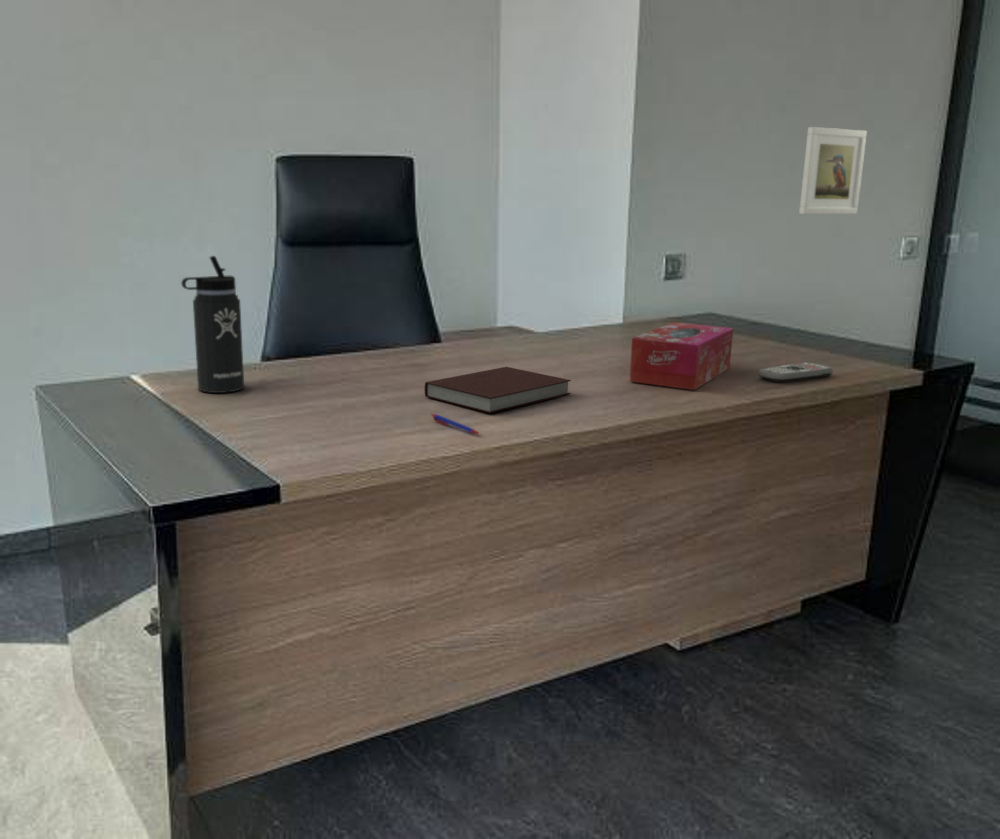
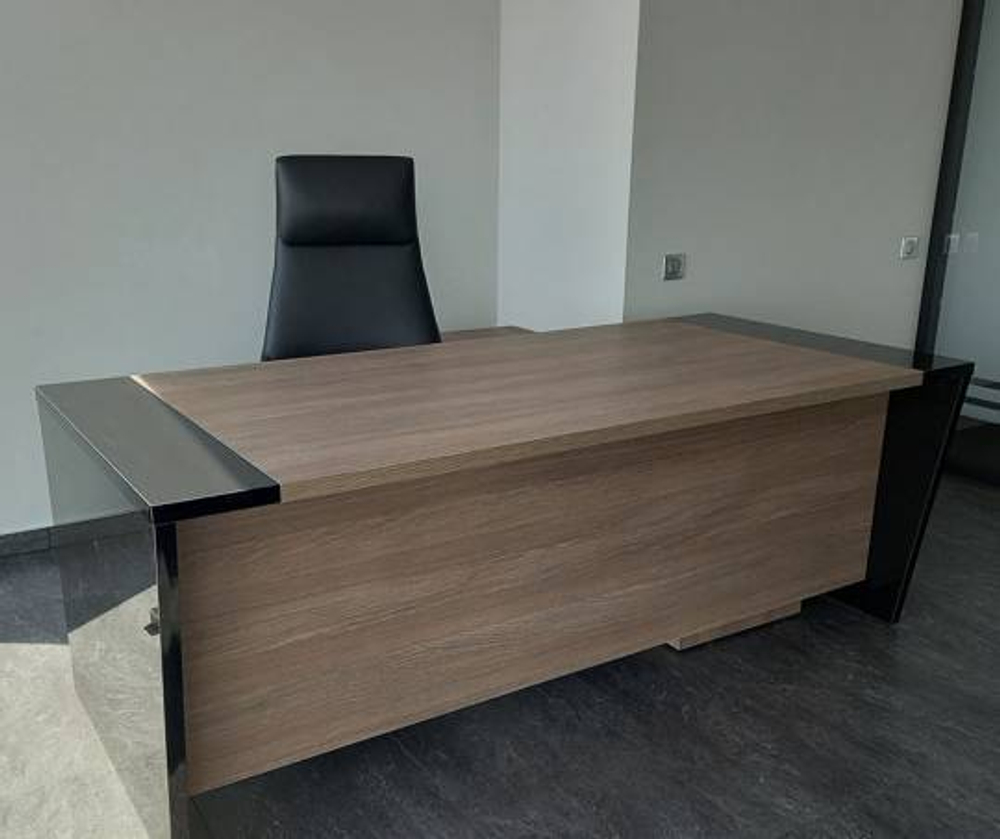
- tissue box [629,321,734,391]
- thermos bottle [180,255,245,394]
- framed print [798,126,868,215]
- remote control [757,361,834,383]
- notebook [424,366,572,414]
- pen [430,413,481,435]
